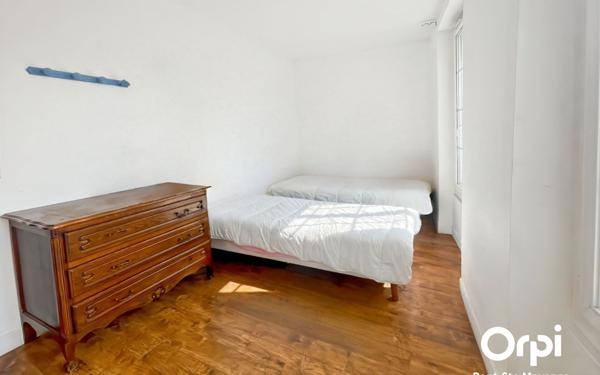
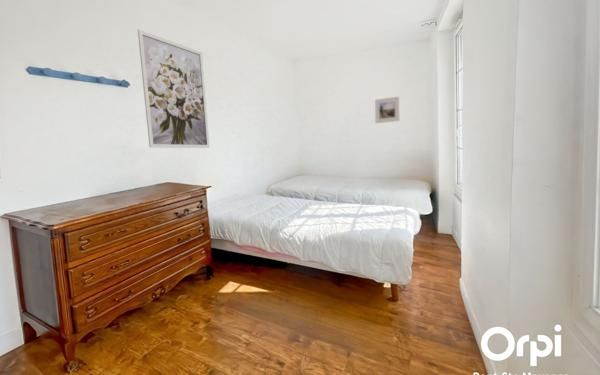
+ wall art [137,28,211,149]
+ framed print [374,95,401,124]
